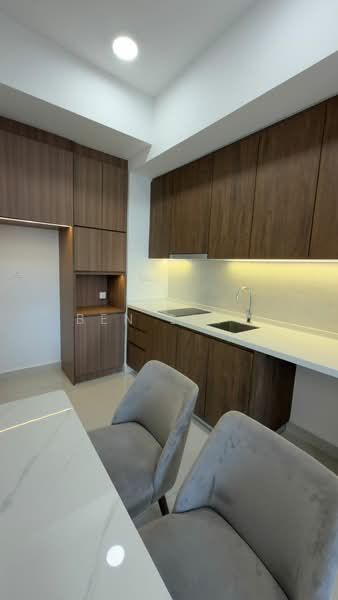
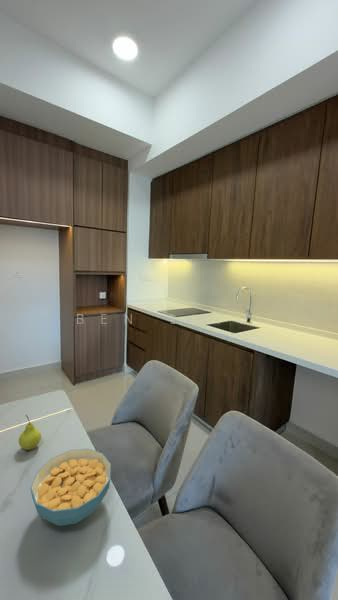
+ cereal bowl [29,448,112,527]
+ fruit [18,414,42,451]
